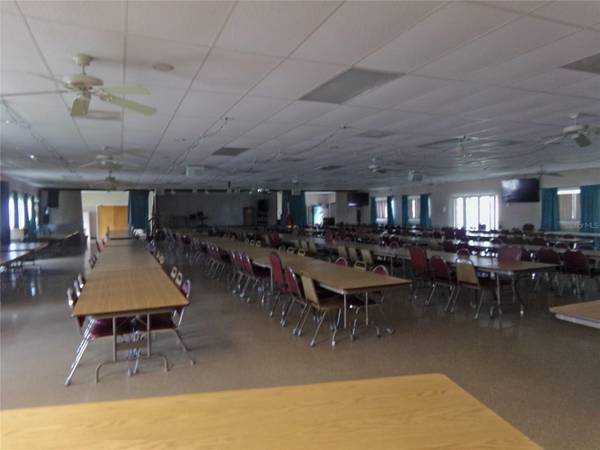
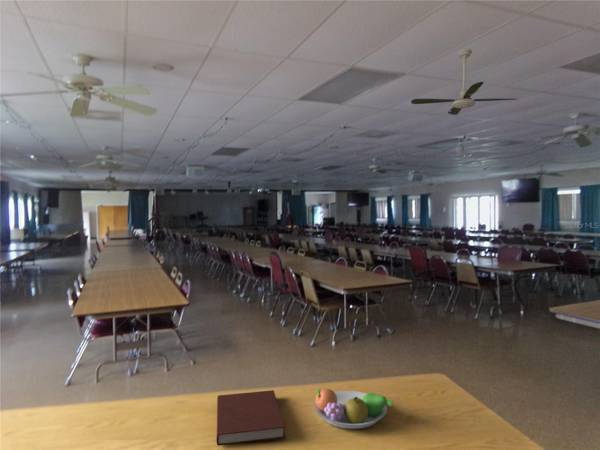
+ ceiling fan [410,48,517,116]
+ fruit bowl [313,388,394,430]
+ notebook [216,389,286,447]
